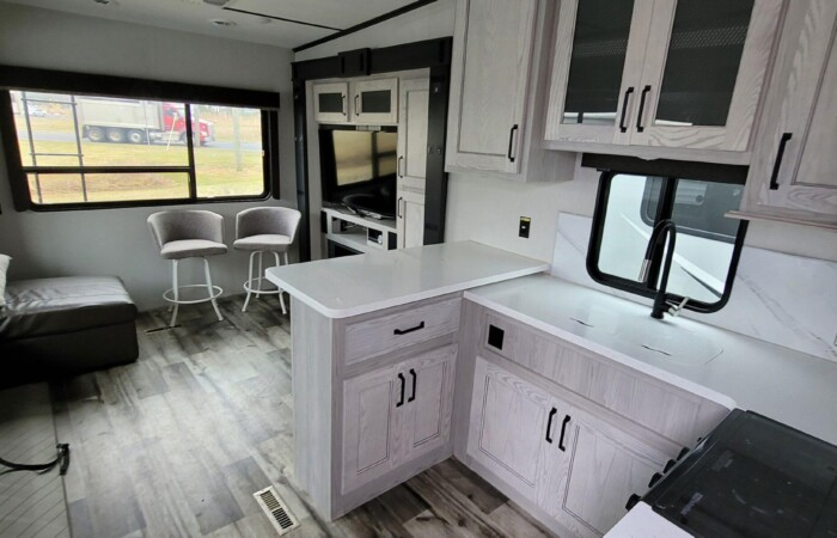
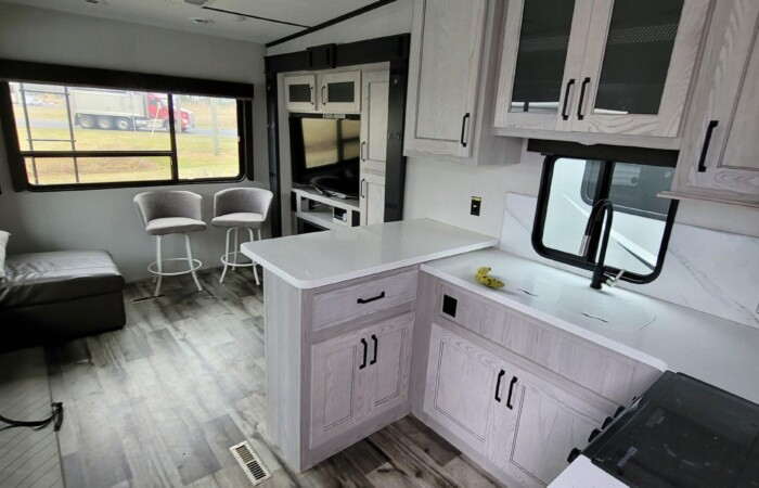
+ fruit [475,266,506,290]
